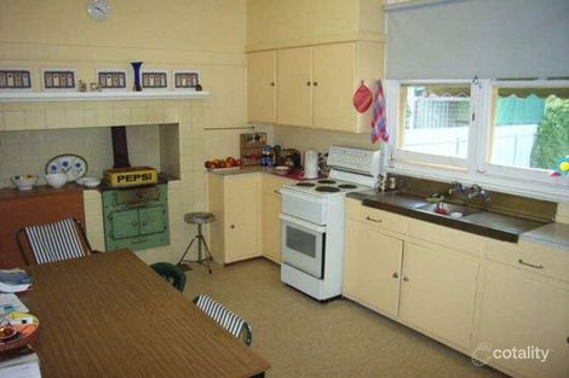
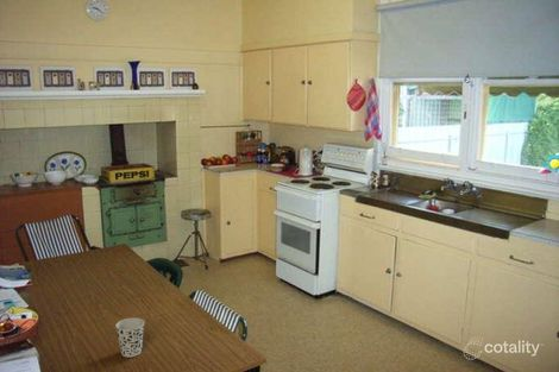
+ cup [114,317,145,358]
